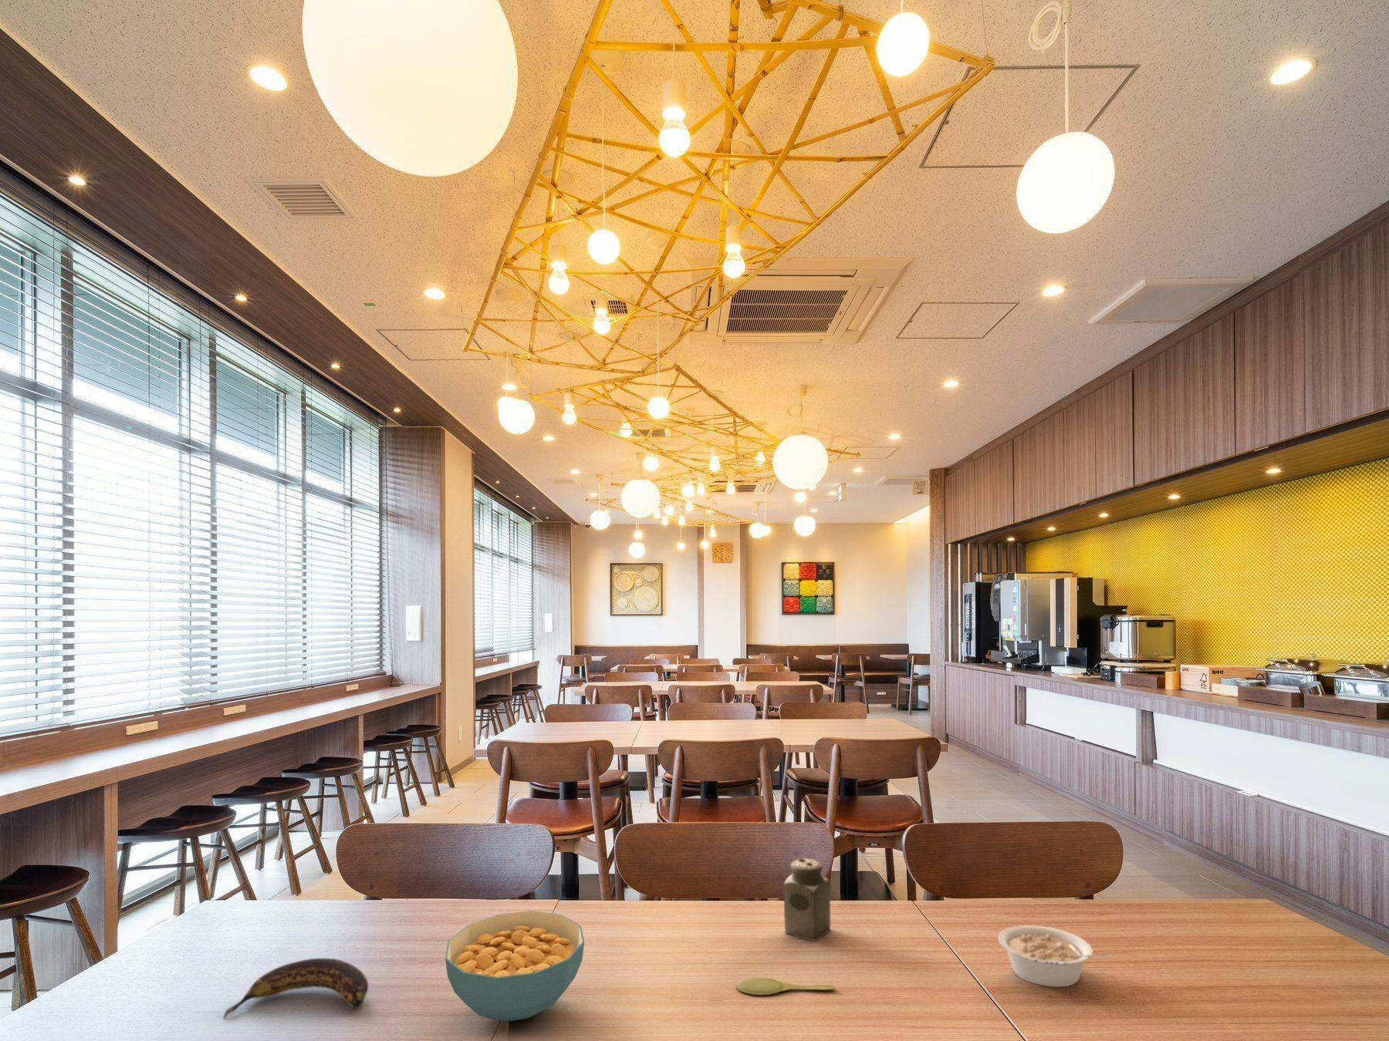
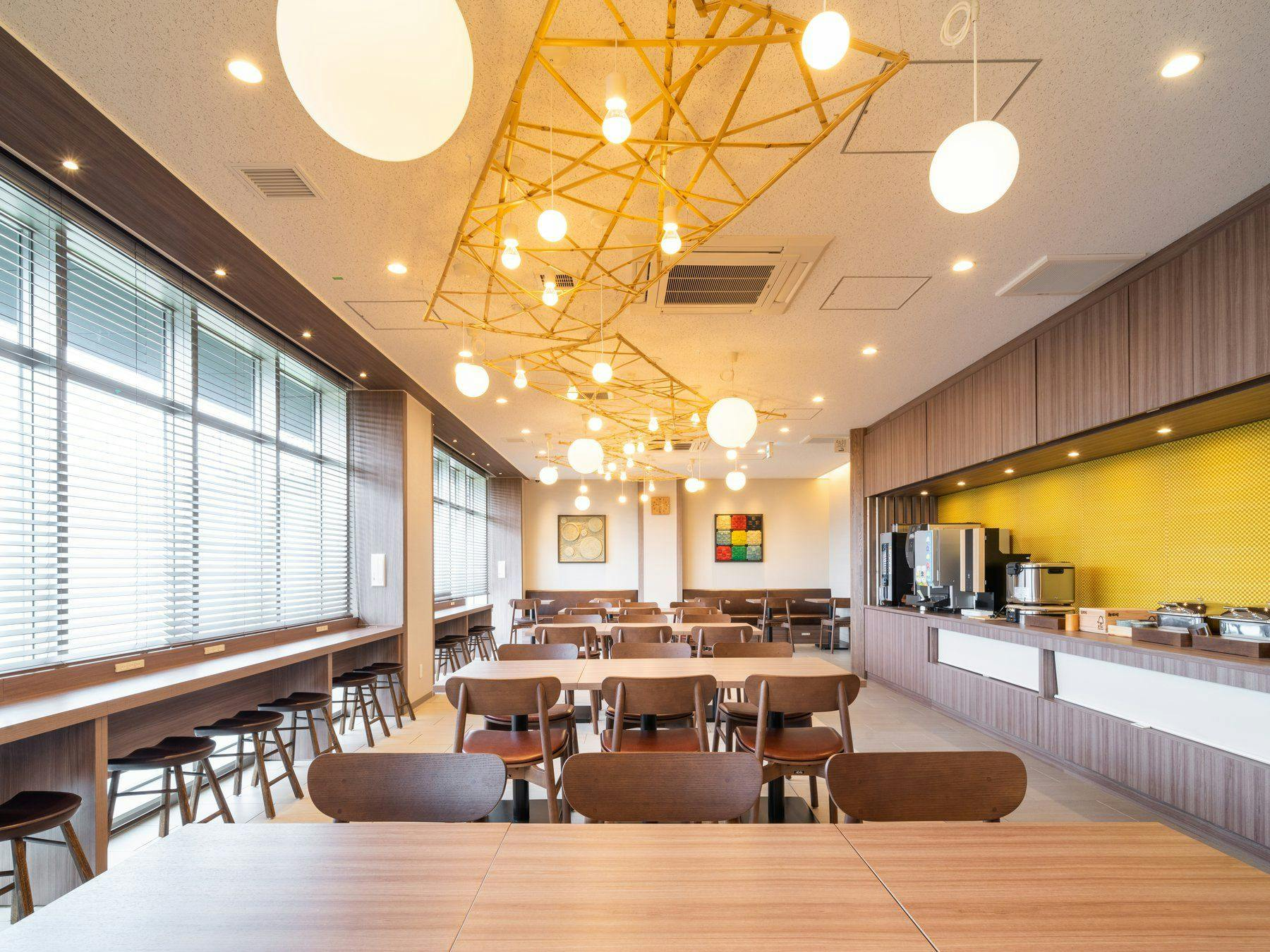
- banana [222,958,369,1019]
- spoon [736,976,837,995]
- salt shaker [783,858,831,943]
- legume [997,925,1112,987]
- cereal bowl [444,910,585,1022]
